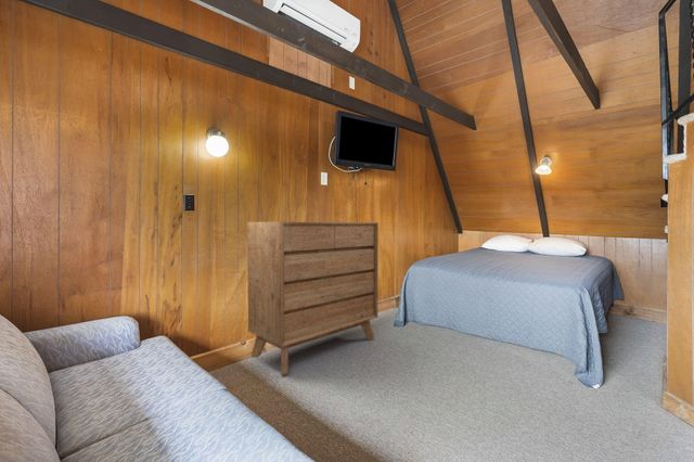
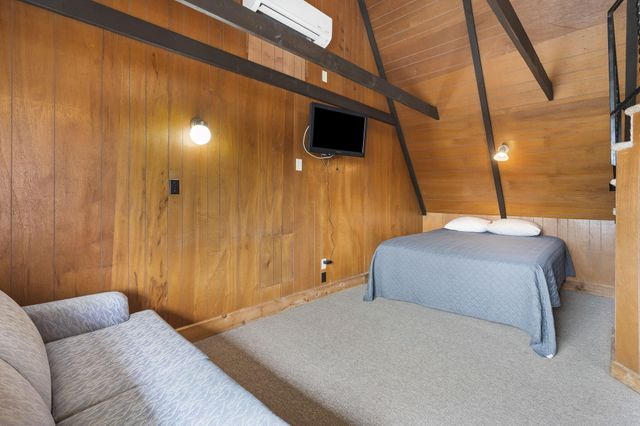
- dresser [246,221,380,375]
